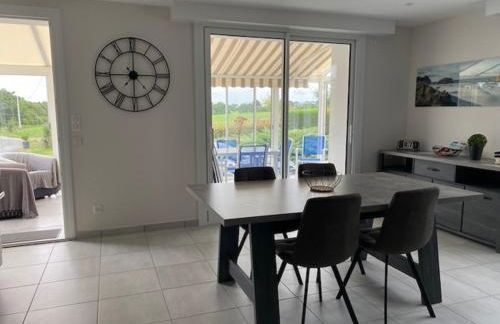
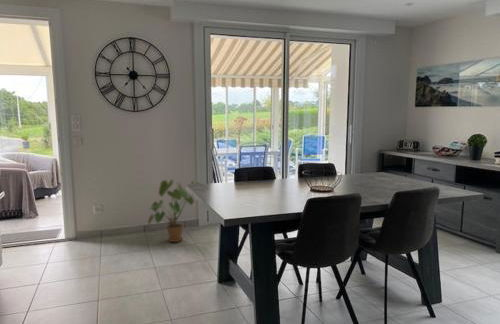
+ house plant [146,178,201,243]
